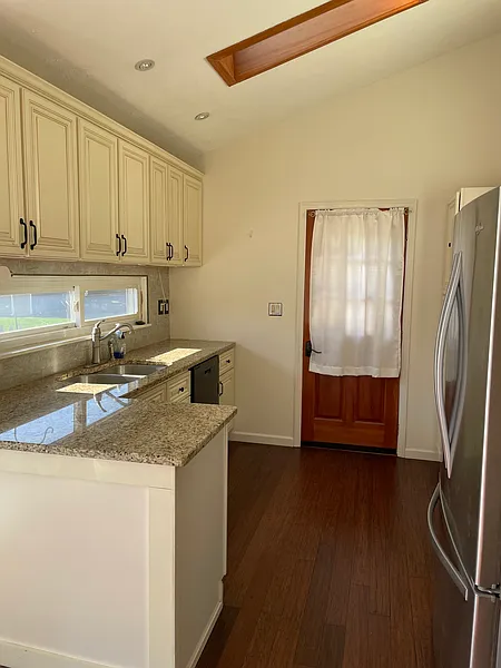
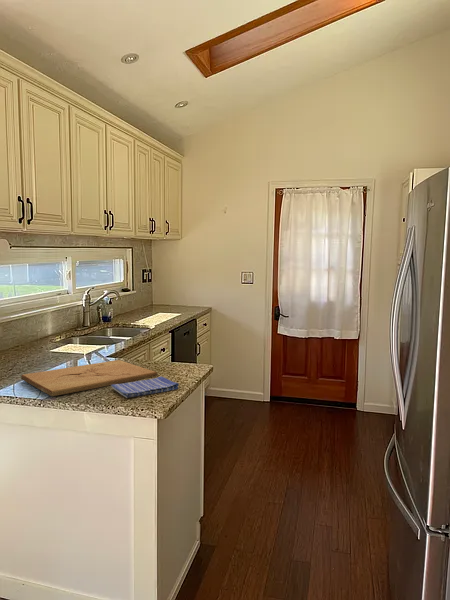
+ dish towel [110,376,180,399]
+ cutting board [20,359,158,397]
